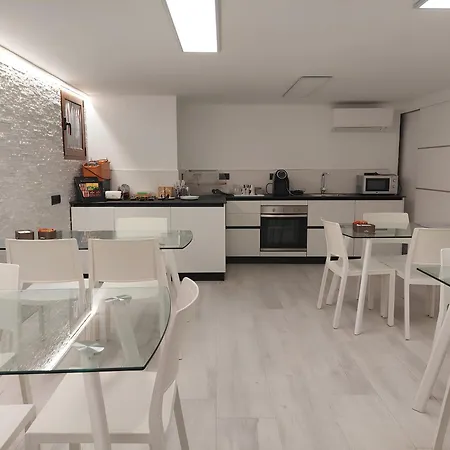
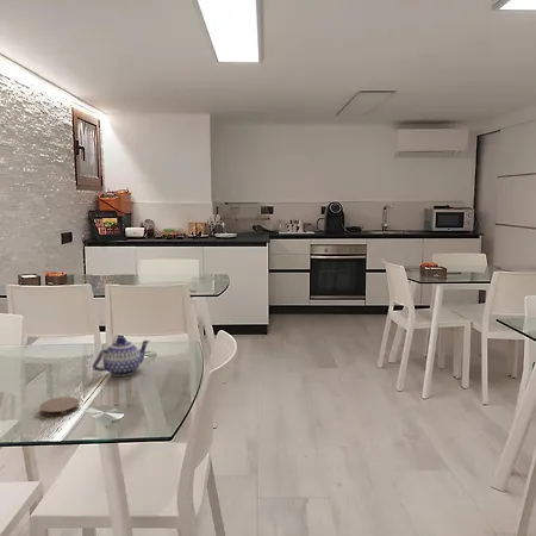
+ coaster [39,395,81,418]
+ teapot [92,335,151,378]
